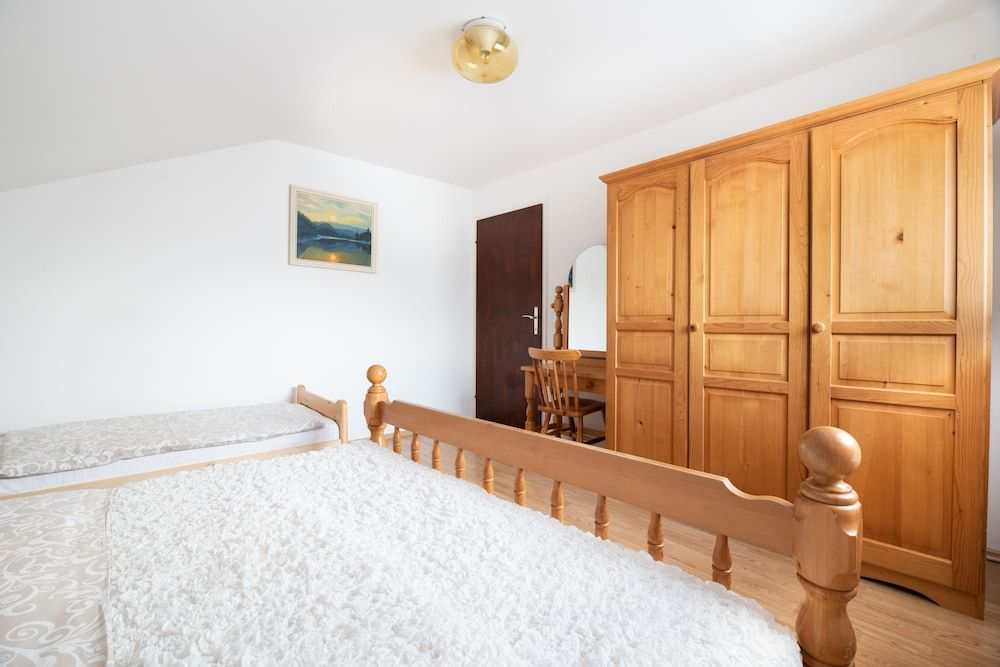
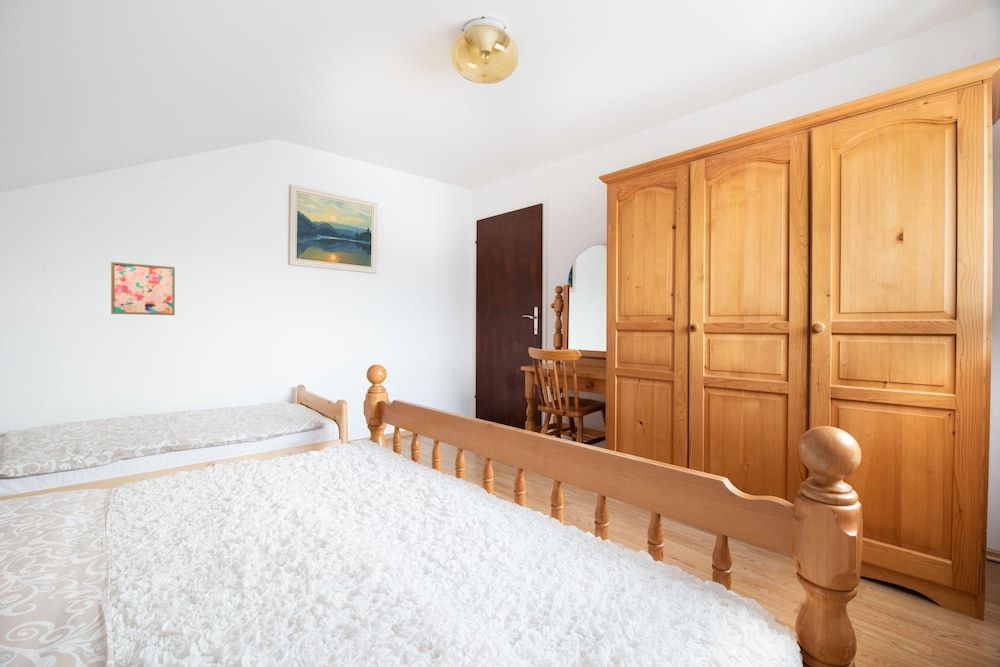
+ wall art [110,261,176,316]
